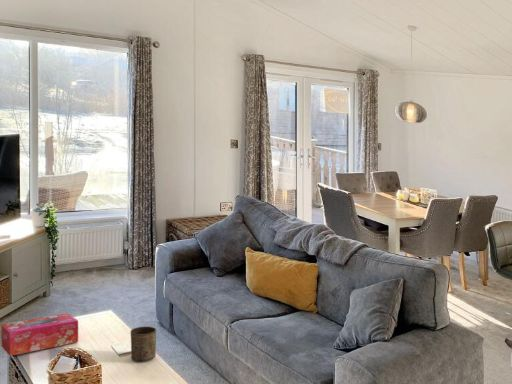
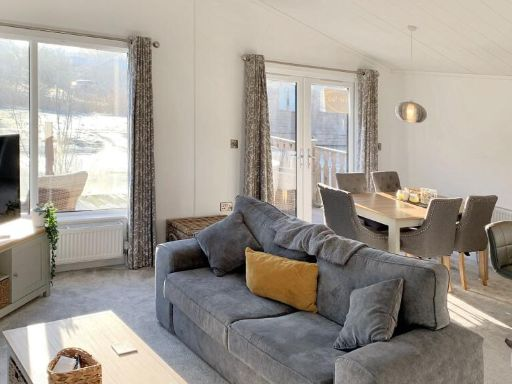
- tissue box [0,312,79,357]
- cup [130,326,157,362]
